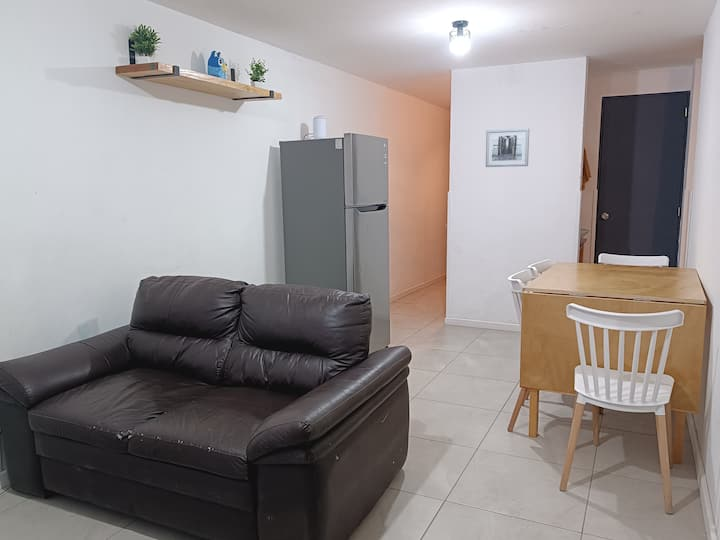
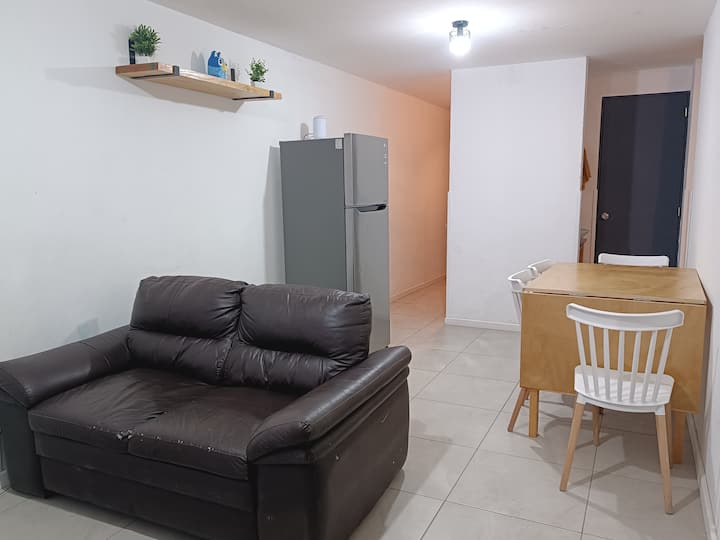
- wall art [485,127,530,168]
